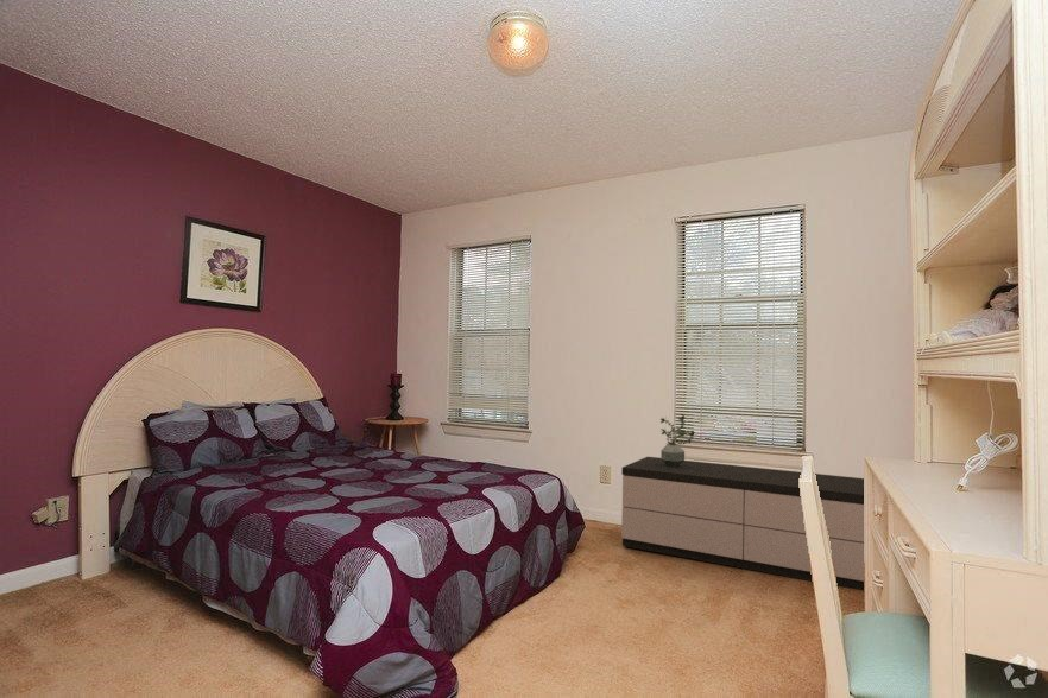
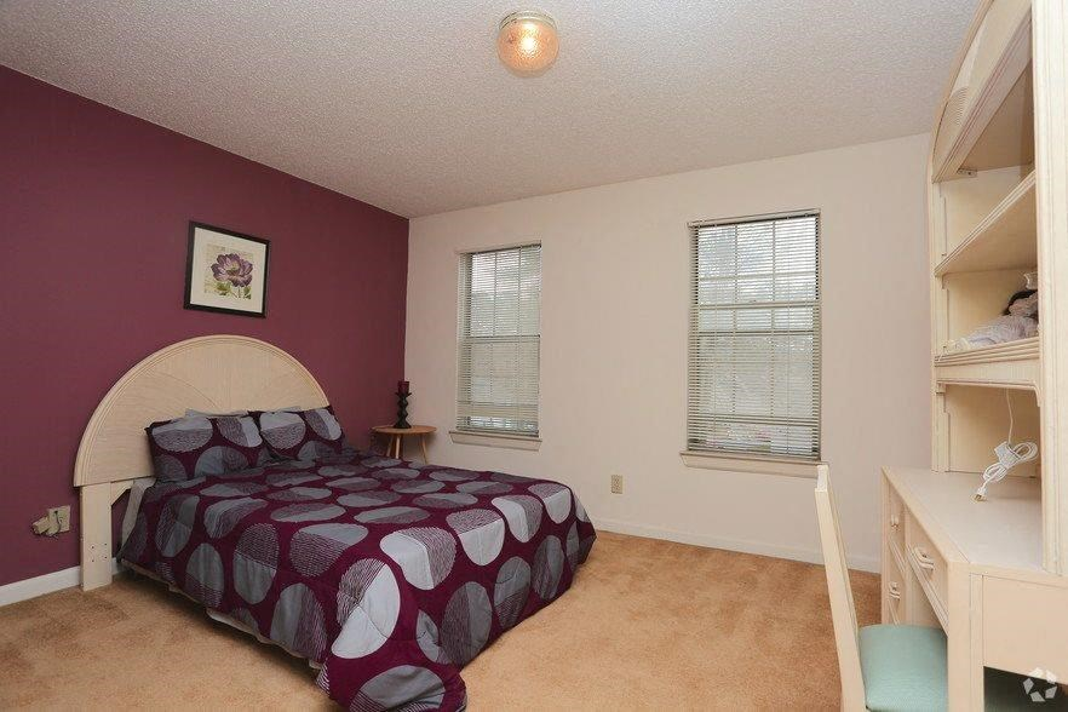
- storage bench [620,456,865,592]
- potted plant [659,414,696,467]
